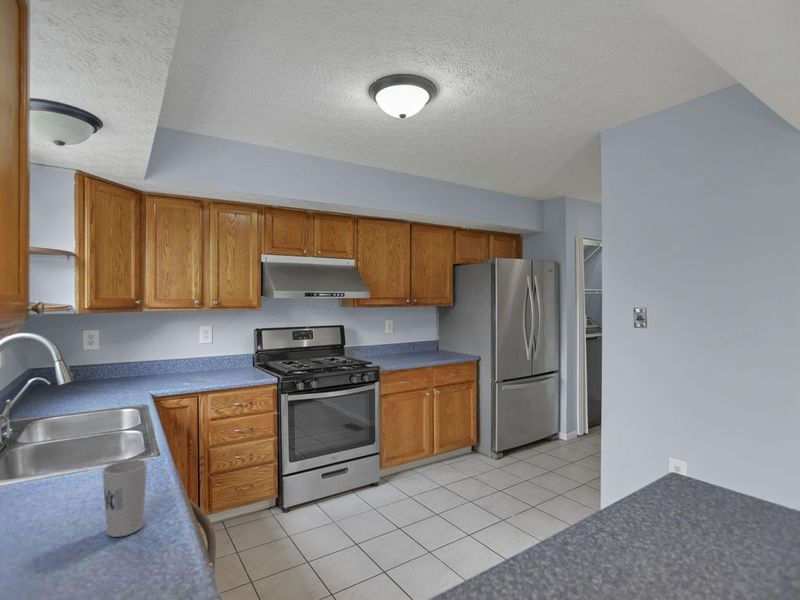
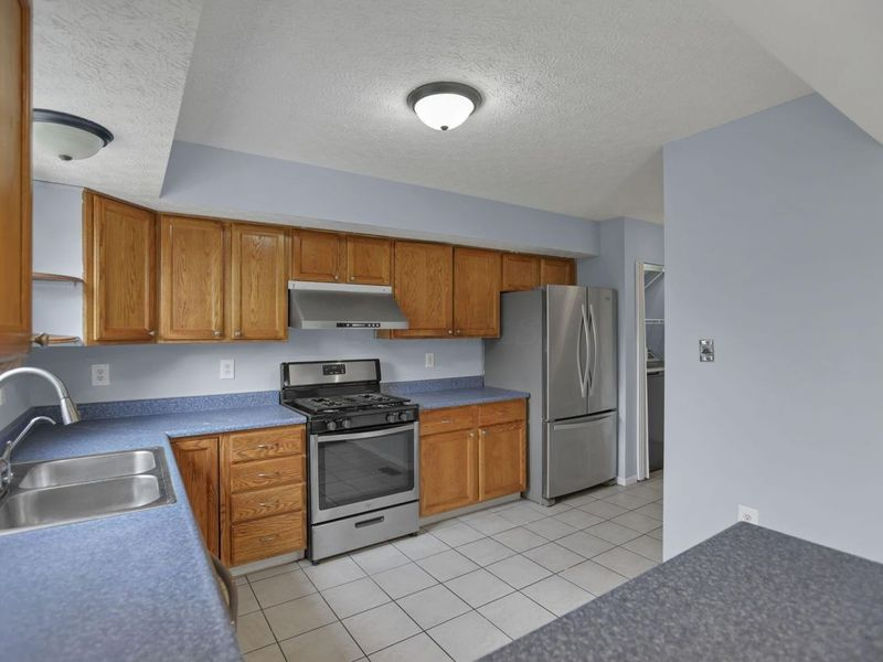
- cup [101,459,148,538]
